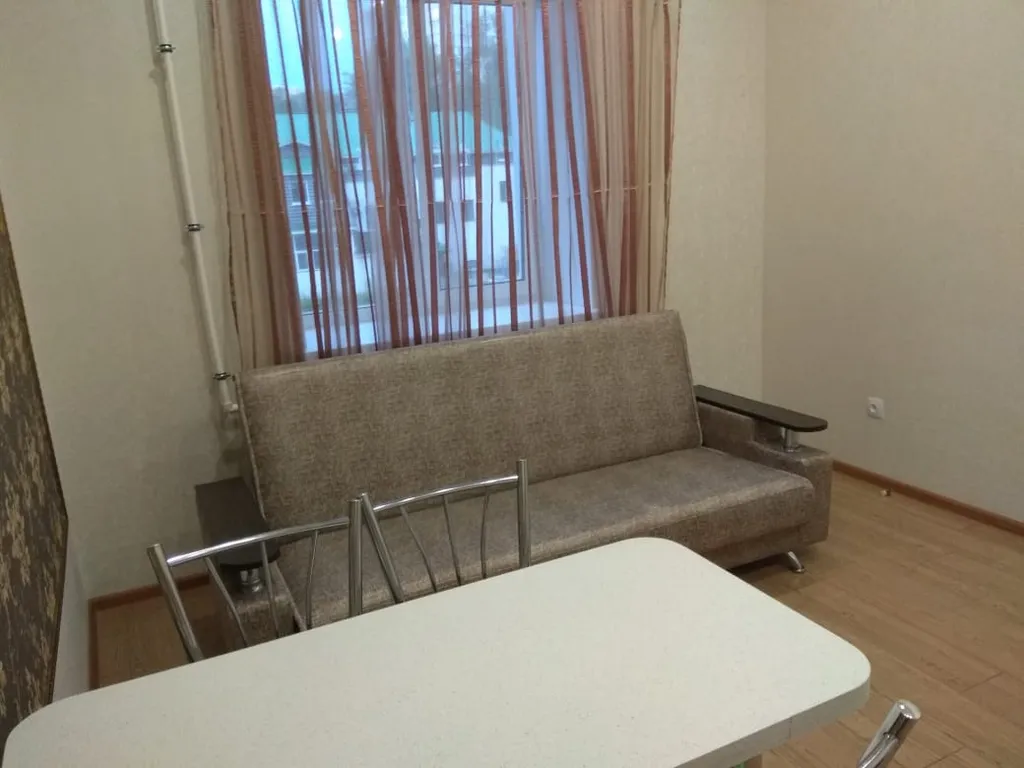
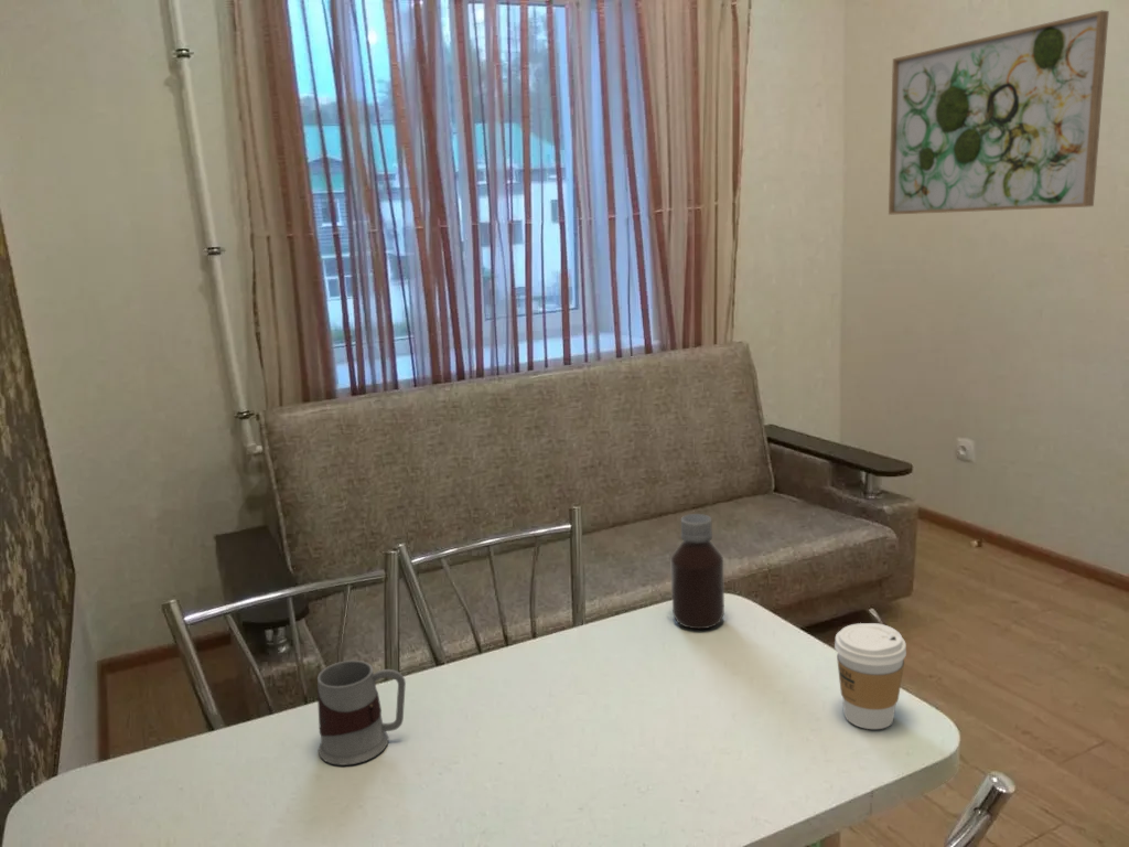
+ coffee cup [834,622,907,730]
+ wall art [888,10,1110,216]
+ bottle [670,513,725,630]
+ mug [316,660,407,766]
